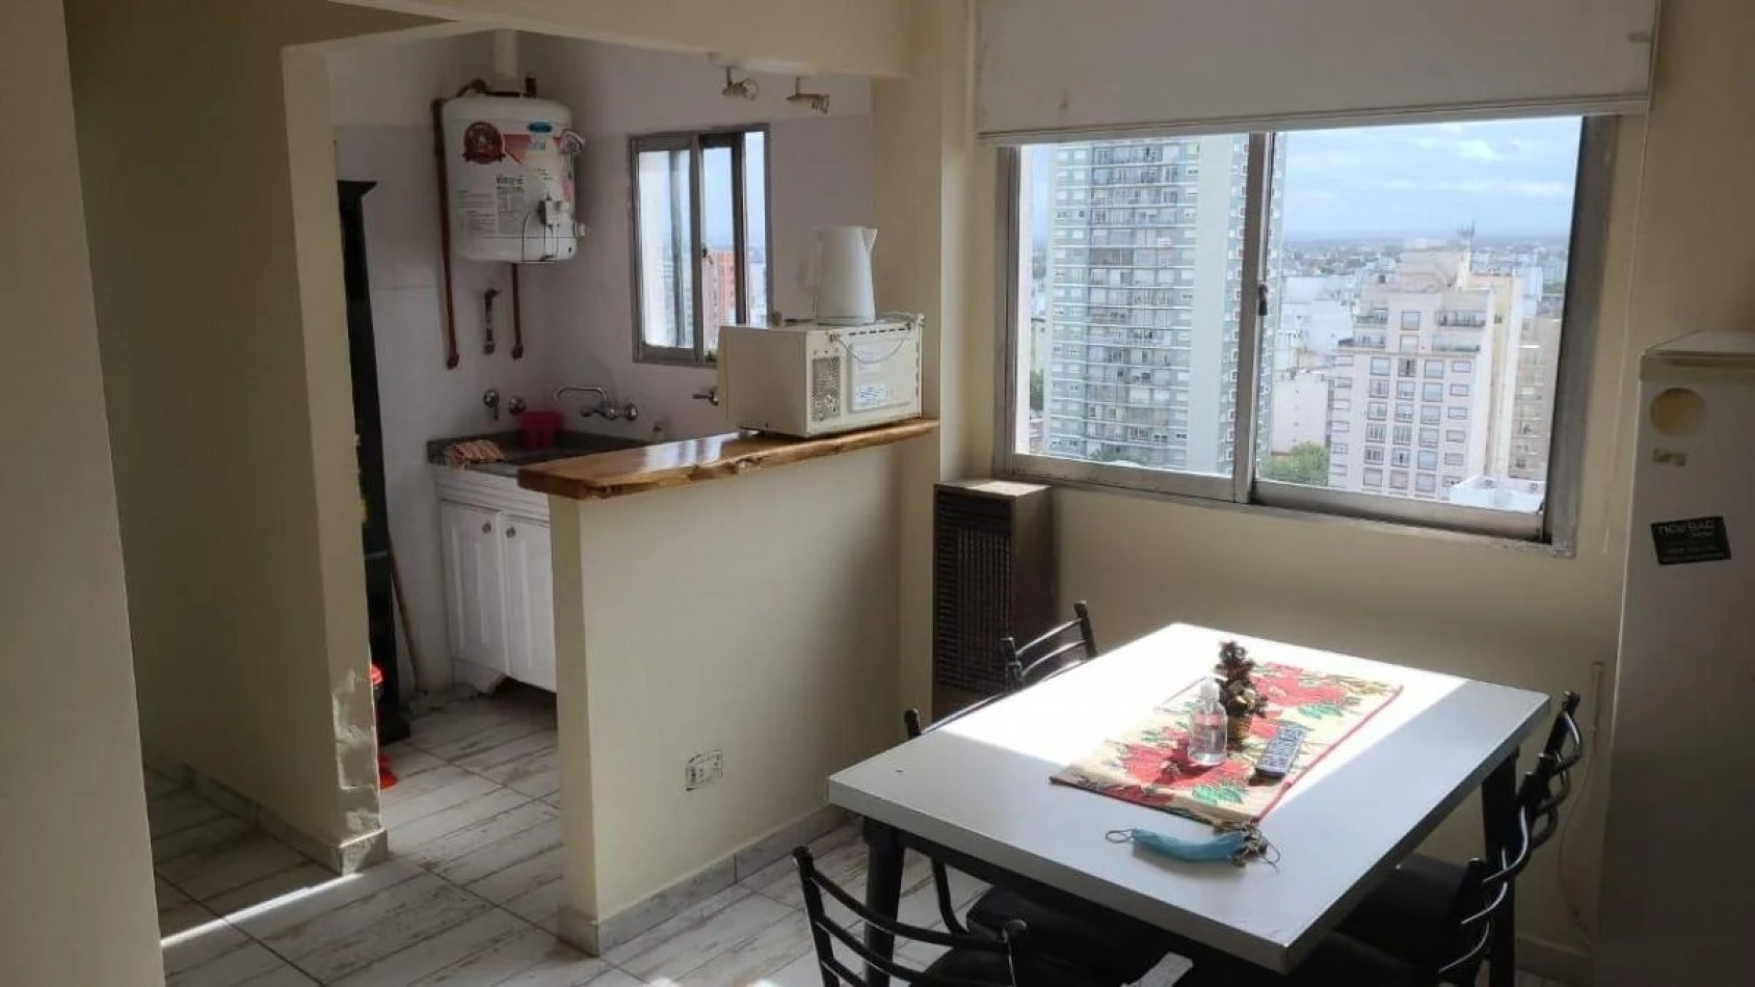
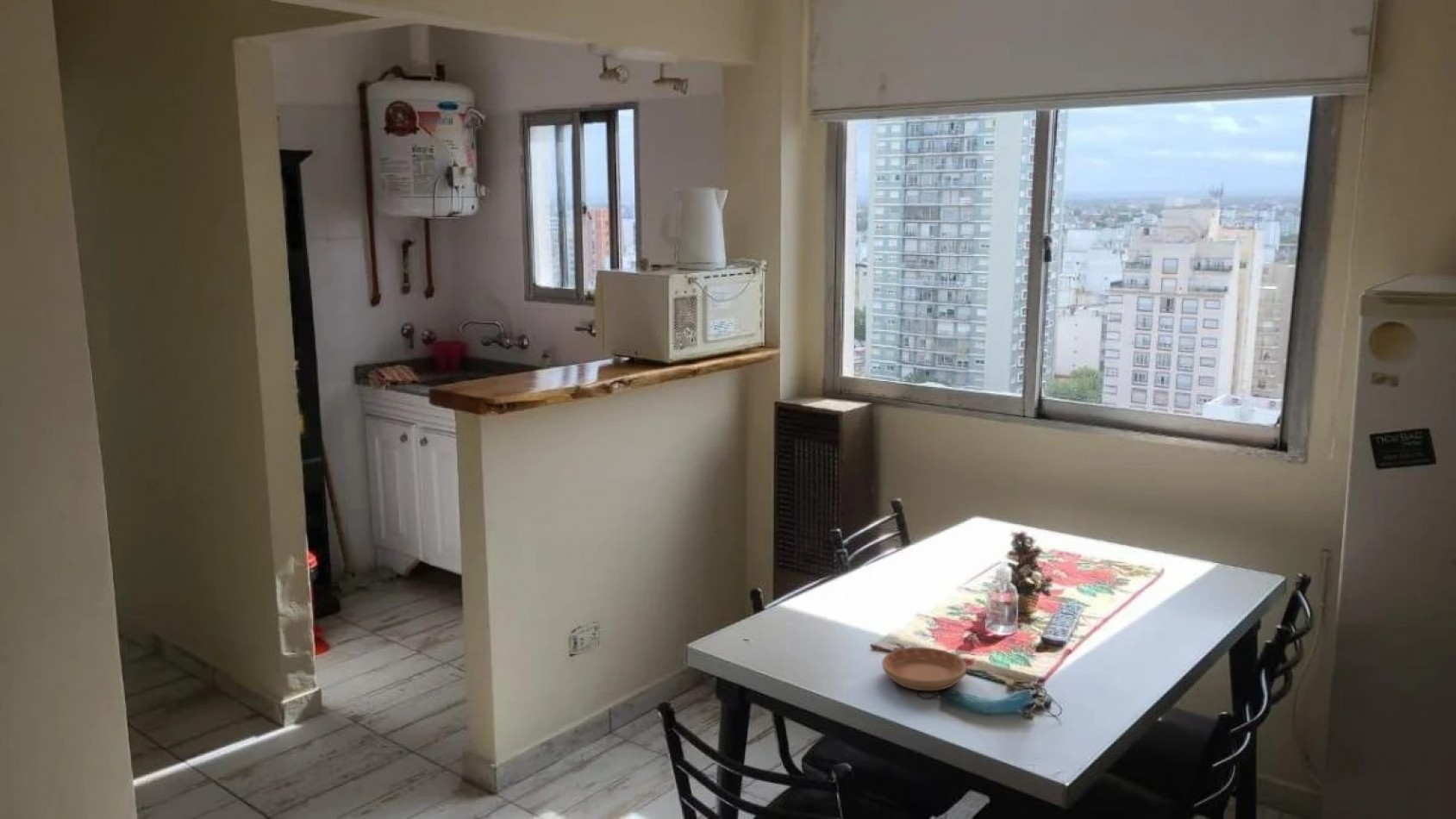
+ saucer [881,647,967,691]
